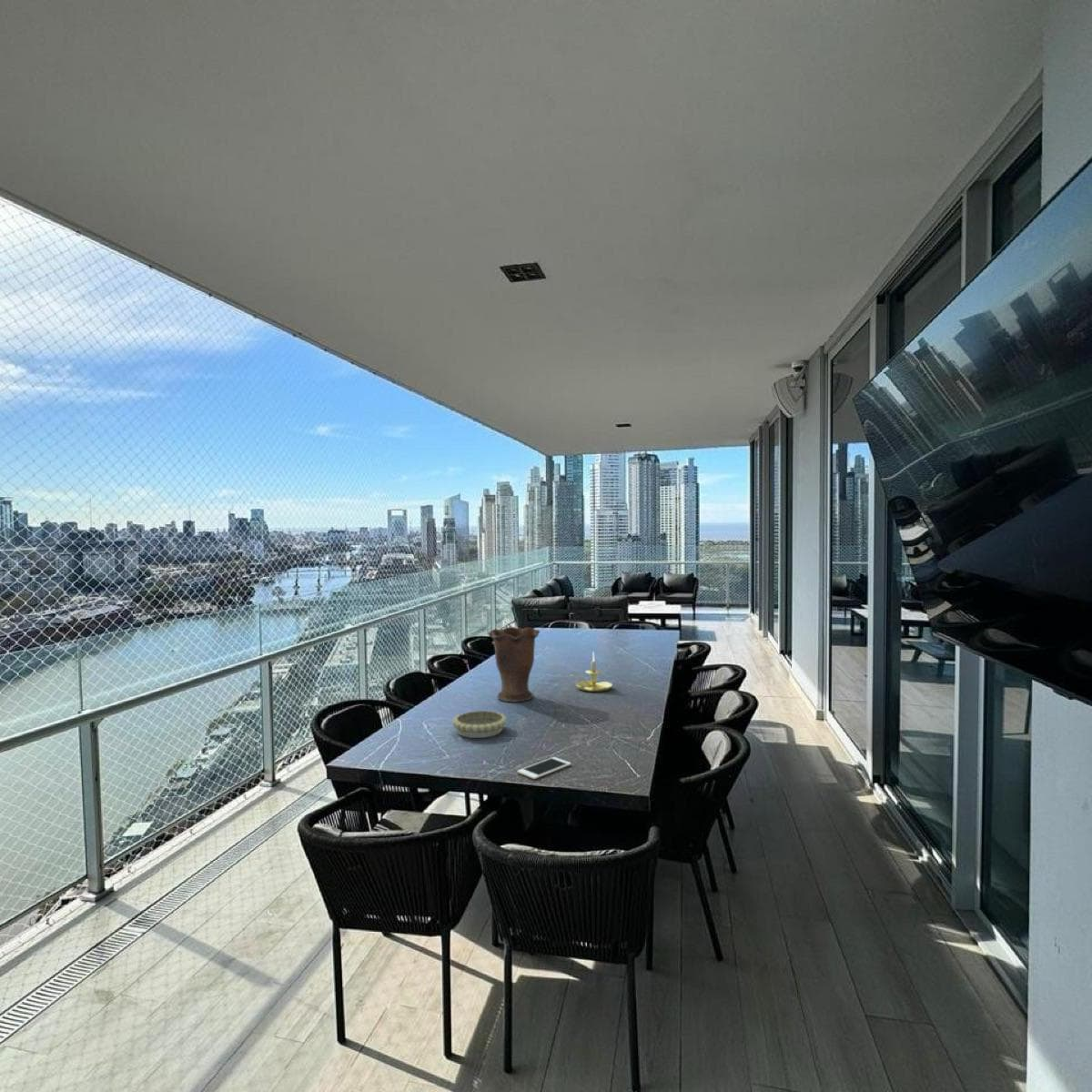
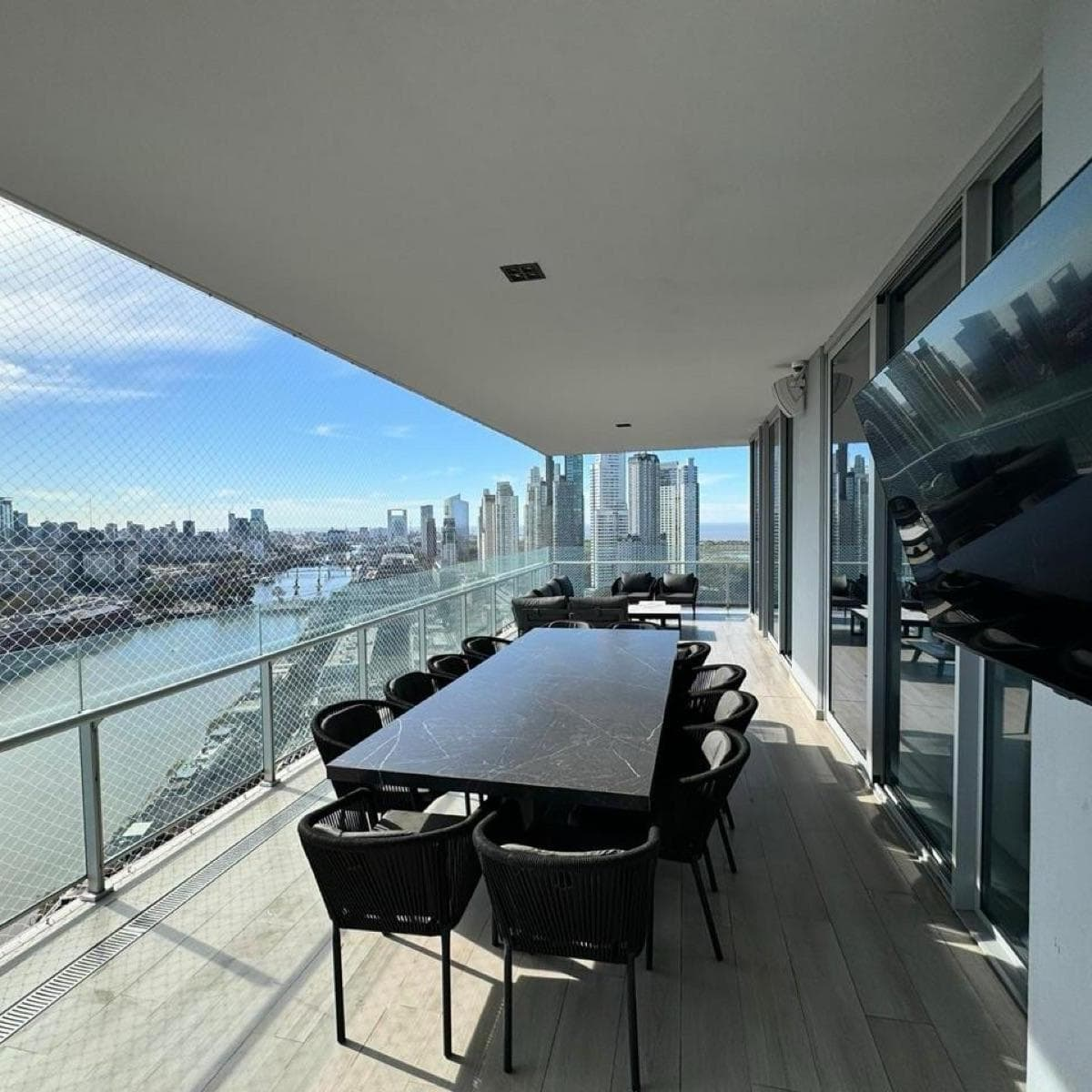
- vase [487,626,541,703]
- candle holder [569,651,613,693]
- decorative bowl [451,710,508,739]
- cell phone [517,756,571,780]
